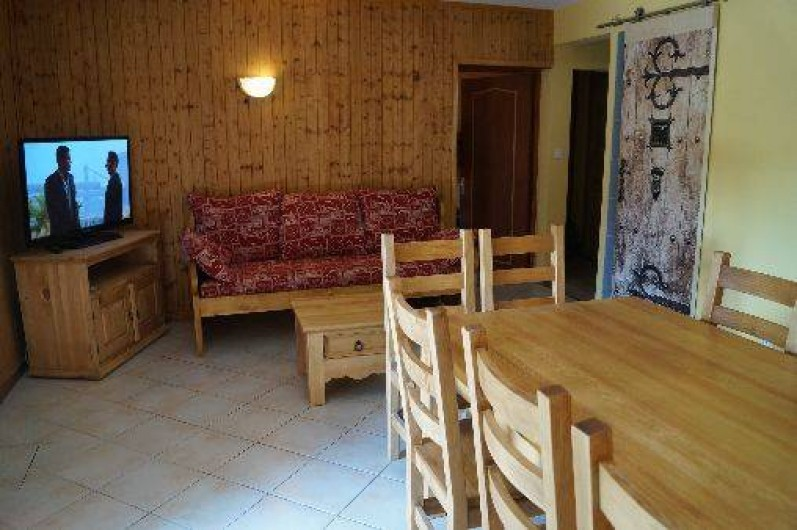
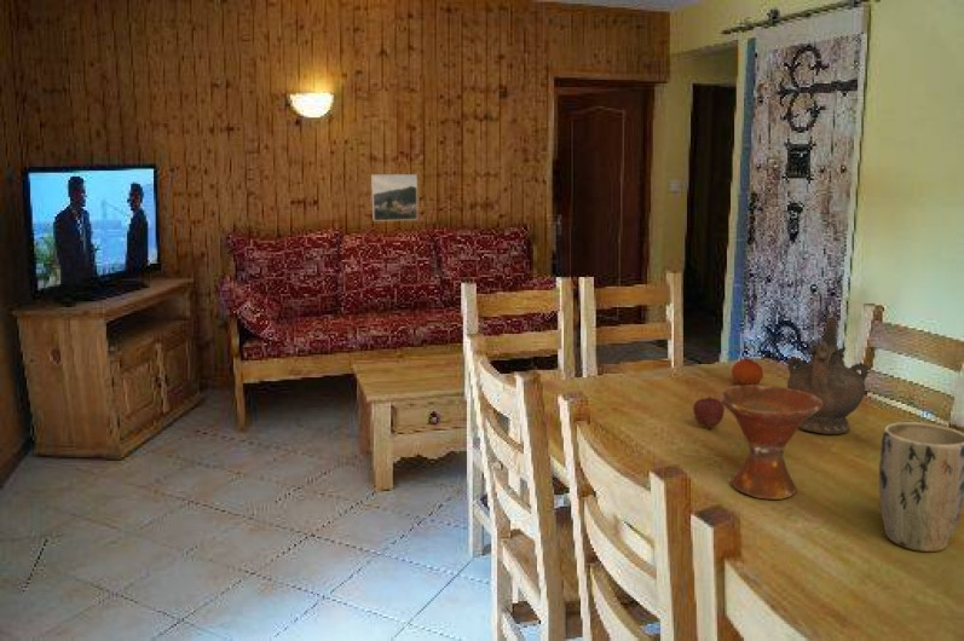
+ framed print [370,173,418,223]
+ fruit [692,395,726,429]
+ plant pot [878,421,964,553]
+ fruit [731,358,764,386]
+ bowl [717,383,822,501]
+ ceremonial vessel [786,317,871,435]
